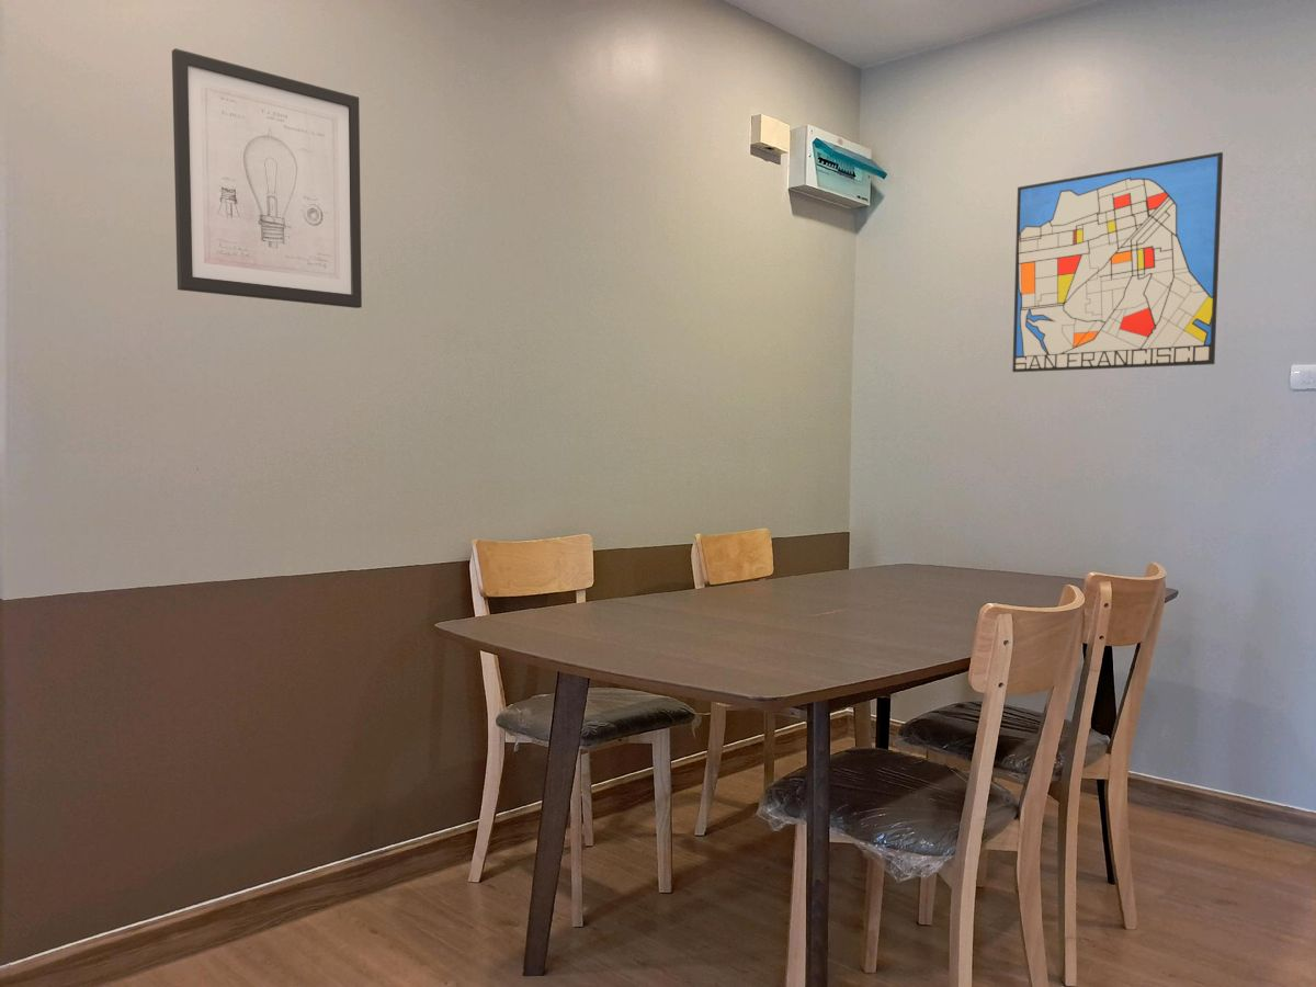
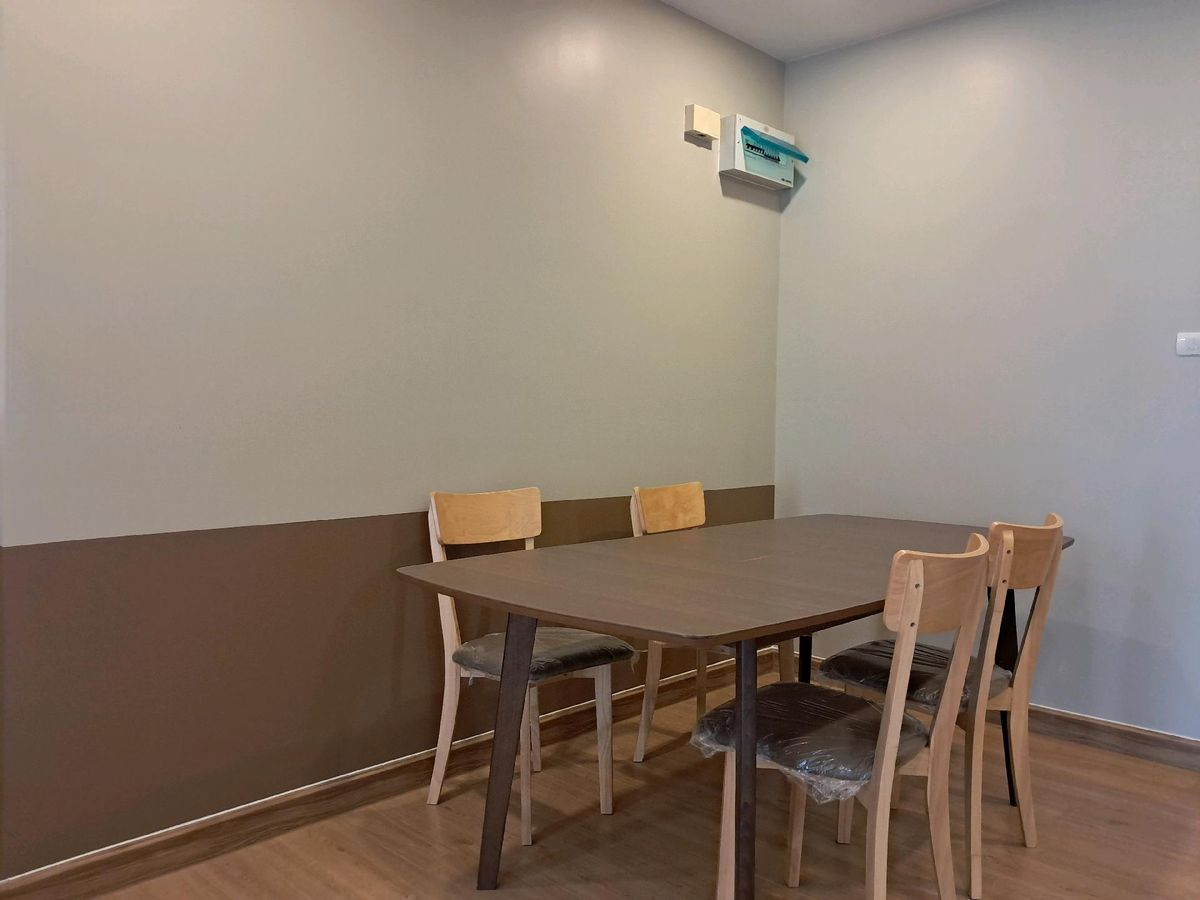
- wall art [171,47,363,309]
- wall art [1011,151,1224,373]
